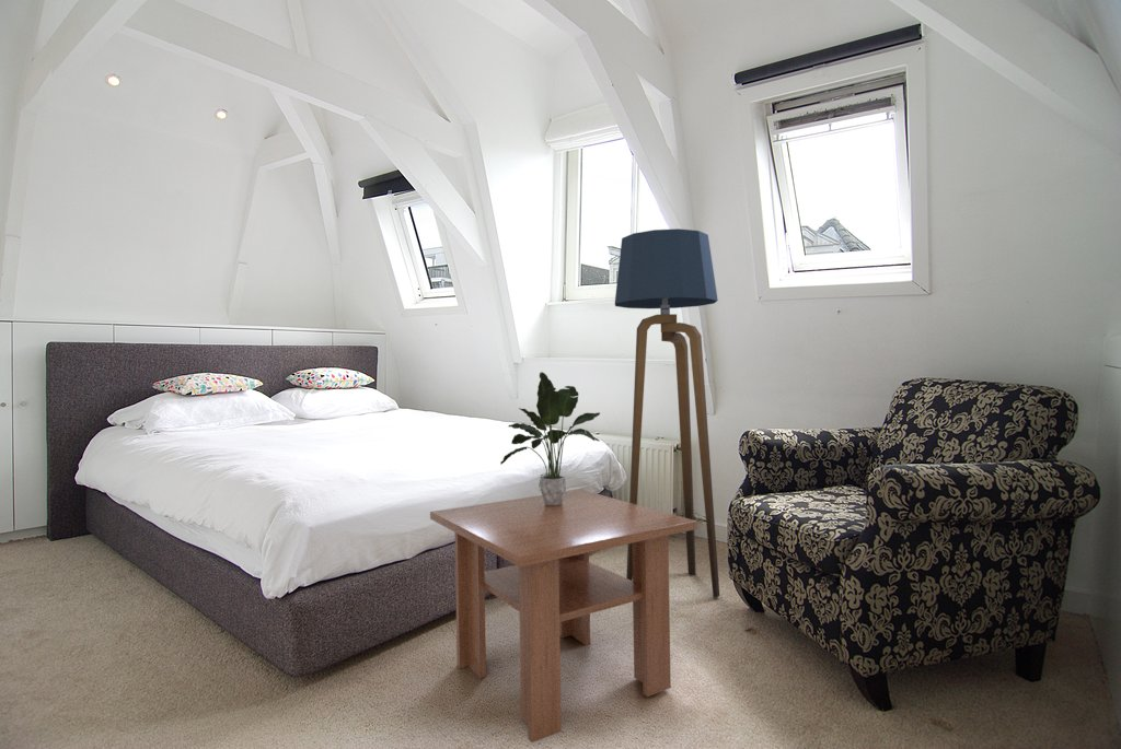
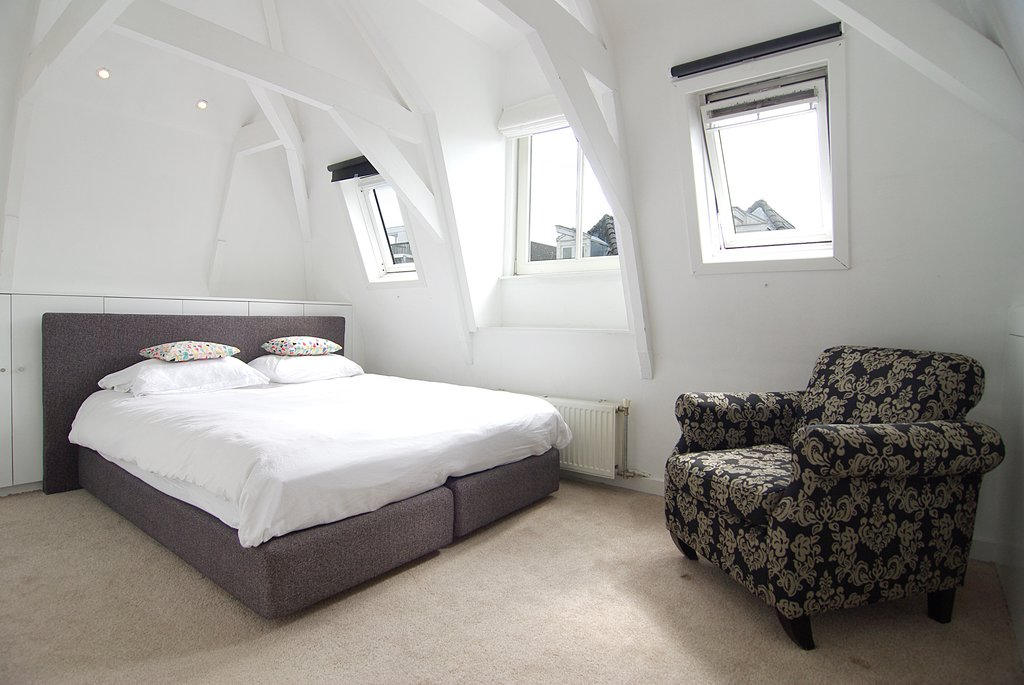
- floor lamp [614,227,720,598]
- potted plant [499,371,601,506]
- coffee table [429,489,698,744]
